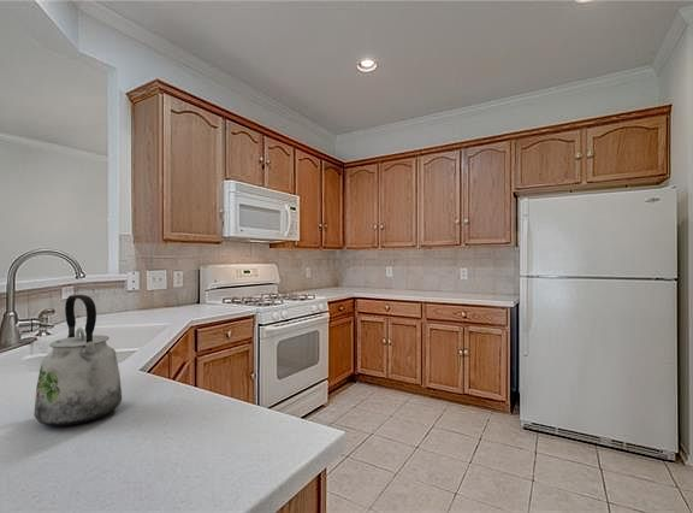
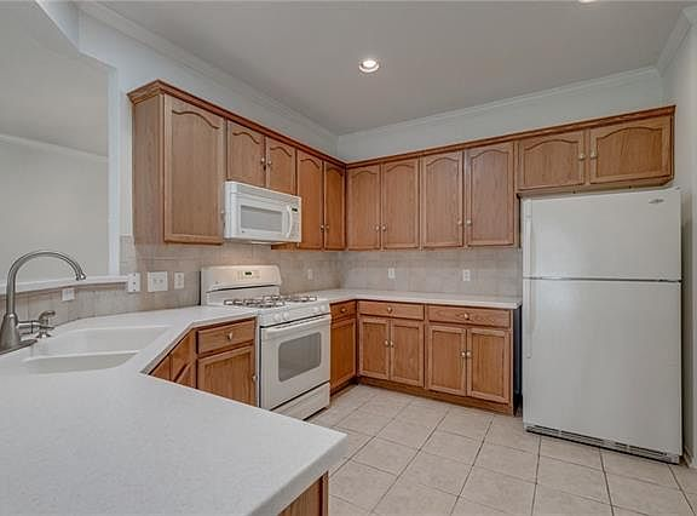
- kettle [32,294,123,428]
